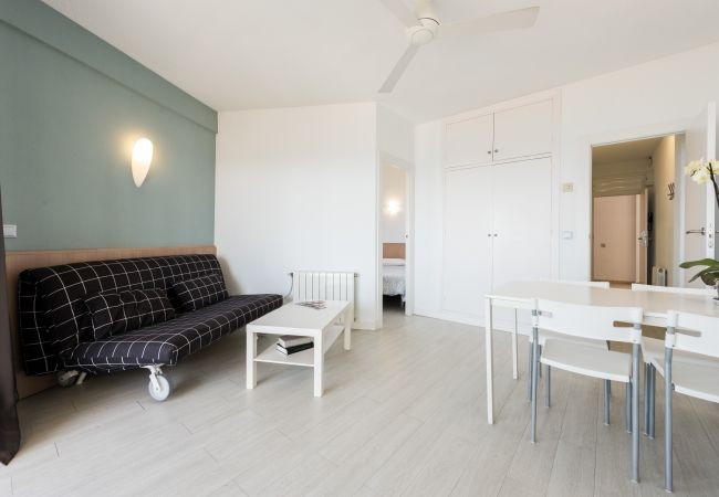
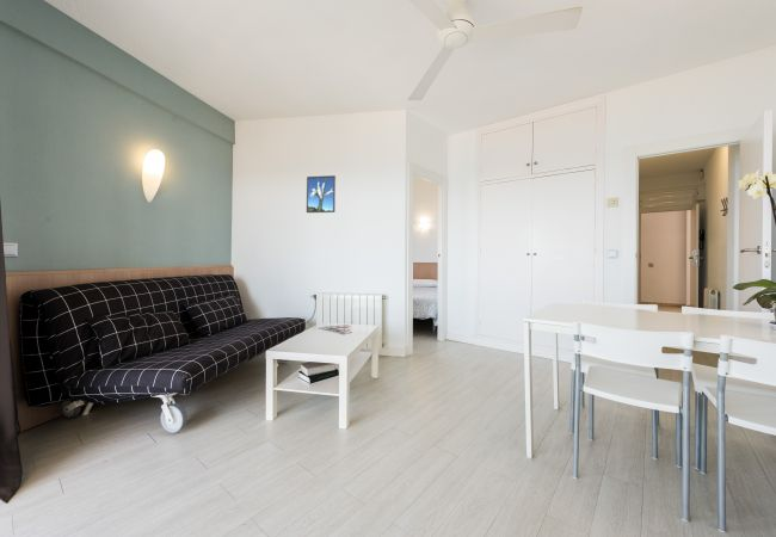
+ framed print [306,174,337,214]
